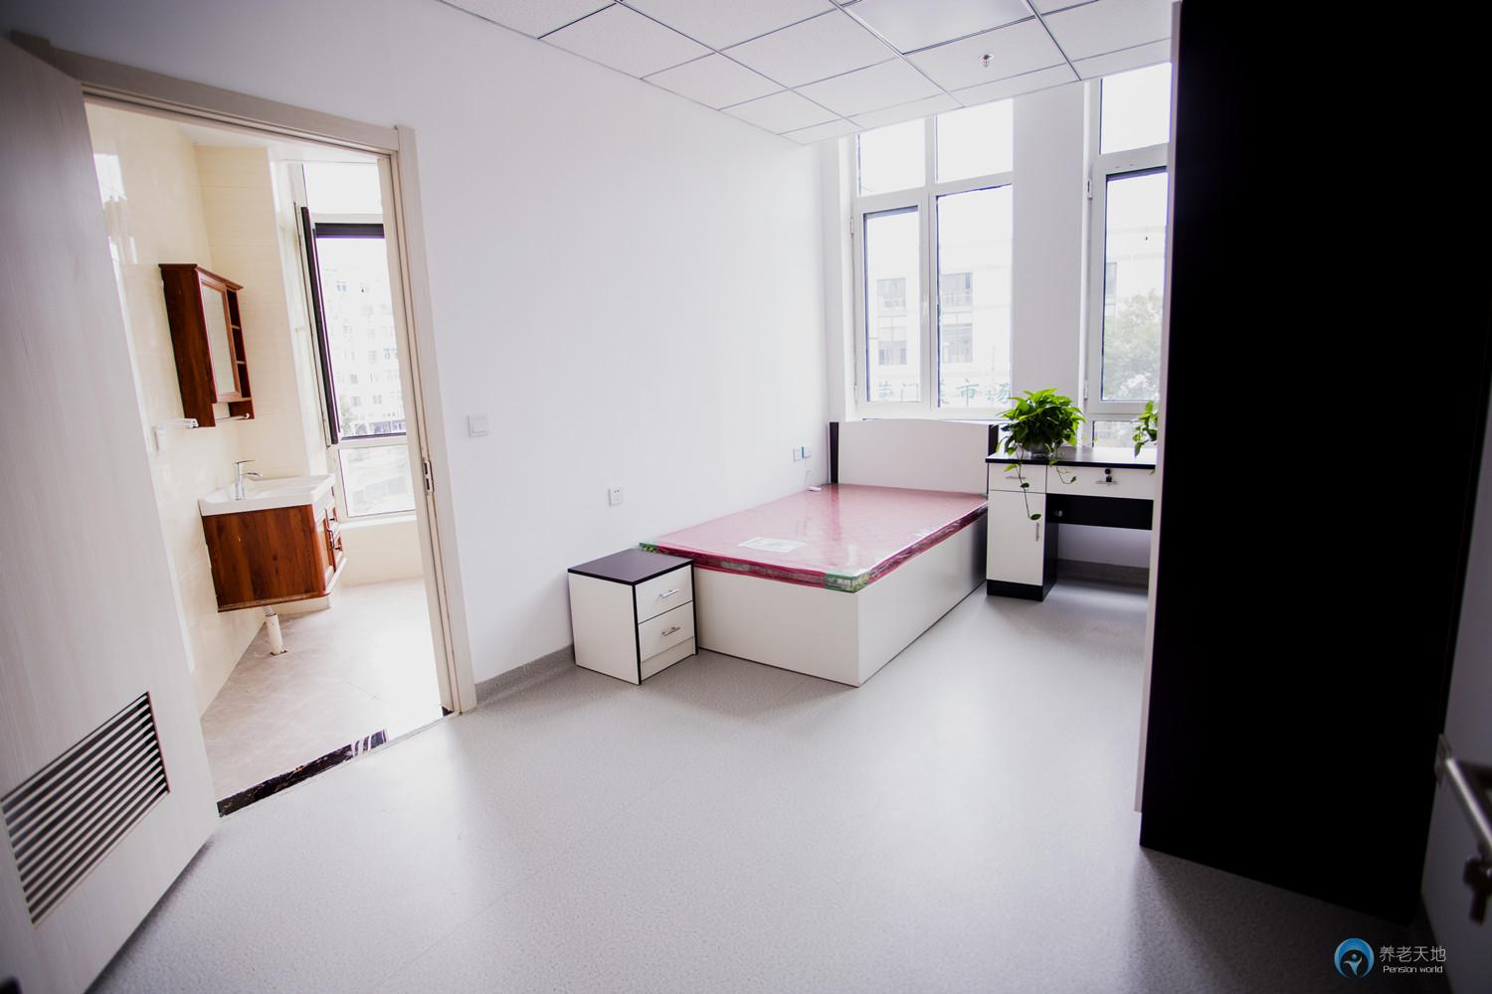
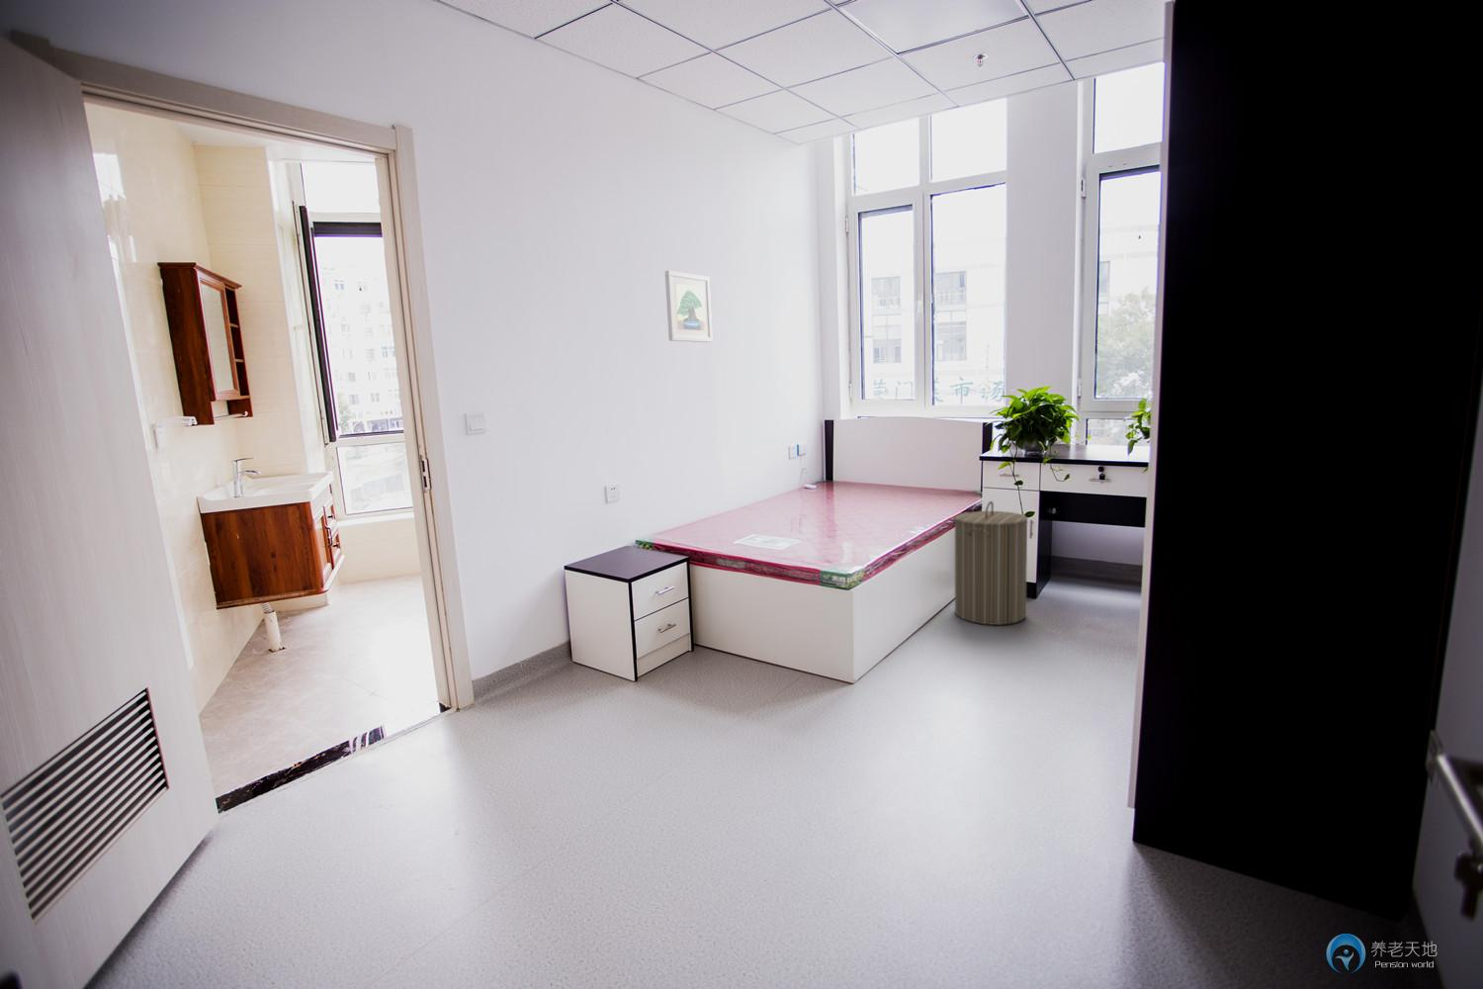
+ laundry hamper [953,500,1029,626]
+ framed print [664,269,714,343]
